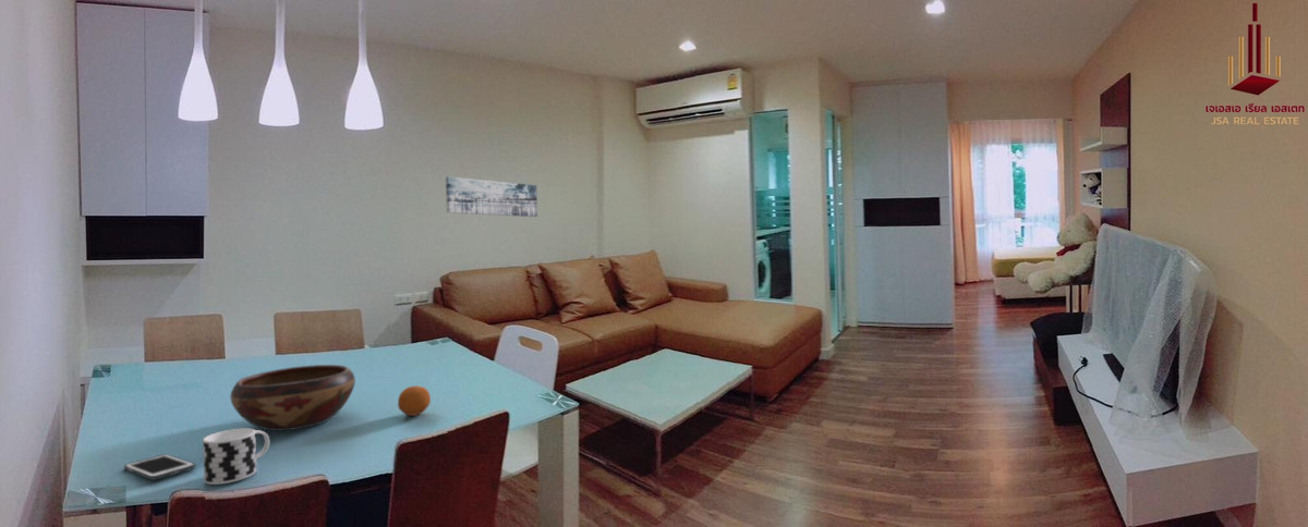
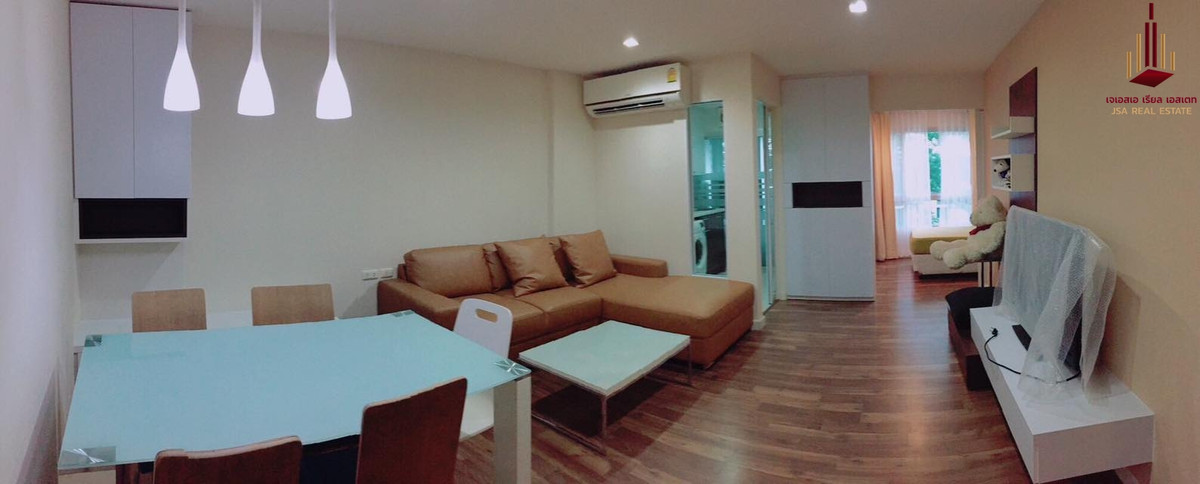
- decorative bowl [229,364,356,432]
- fruit [397,384,432,417]
- cup [202,427,270,486]
- wall art [445,175,538,218]
- cell phone [123,453,196,481]
